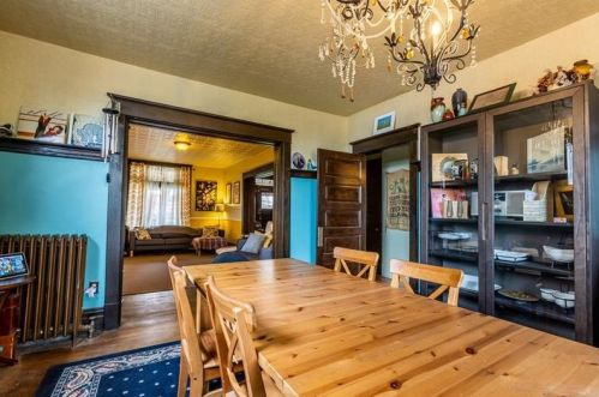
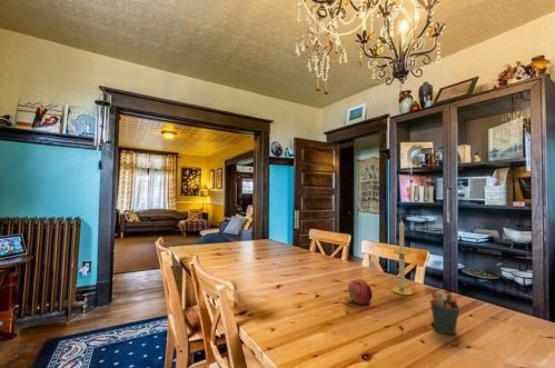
+ candle [390,219,414,296]
+ apple [347,278,373,306]
+ pen holder [429,288,460,336]
